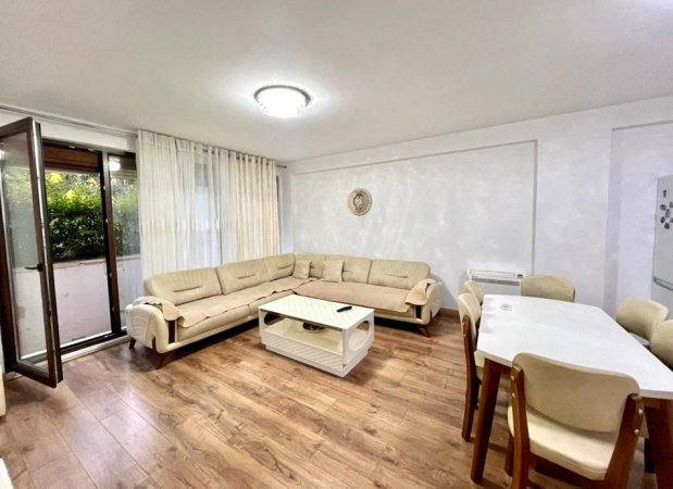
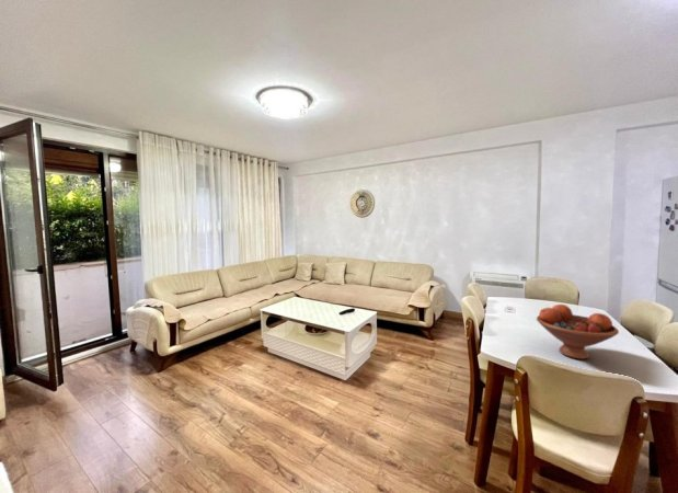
+ fruit bowl [536,303,620,360]
